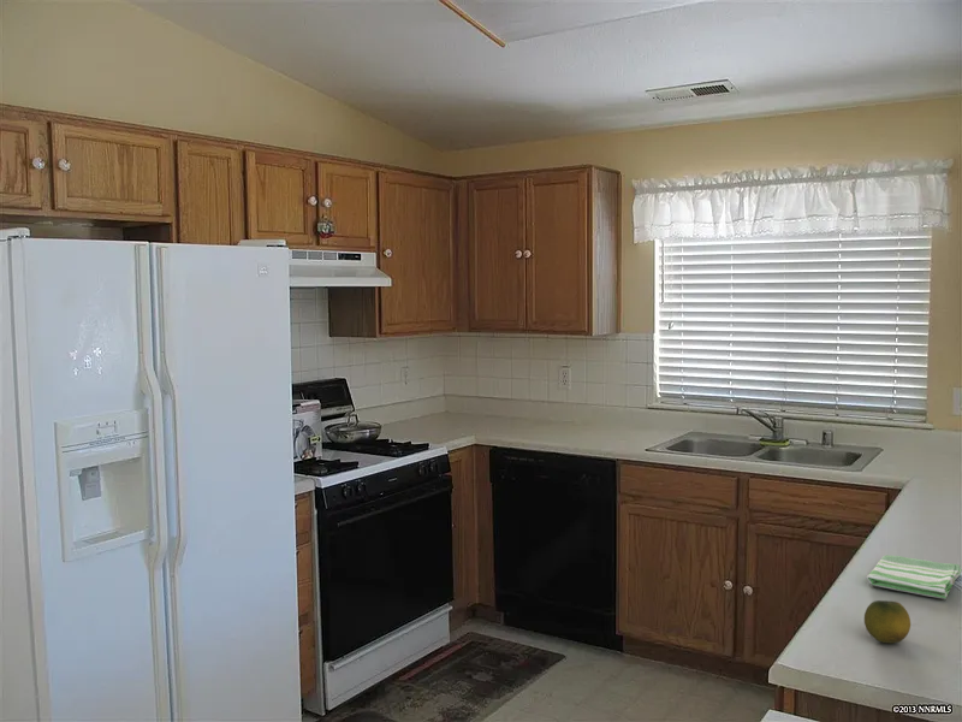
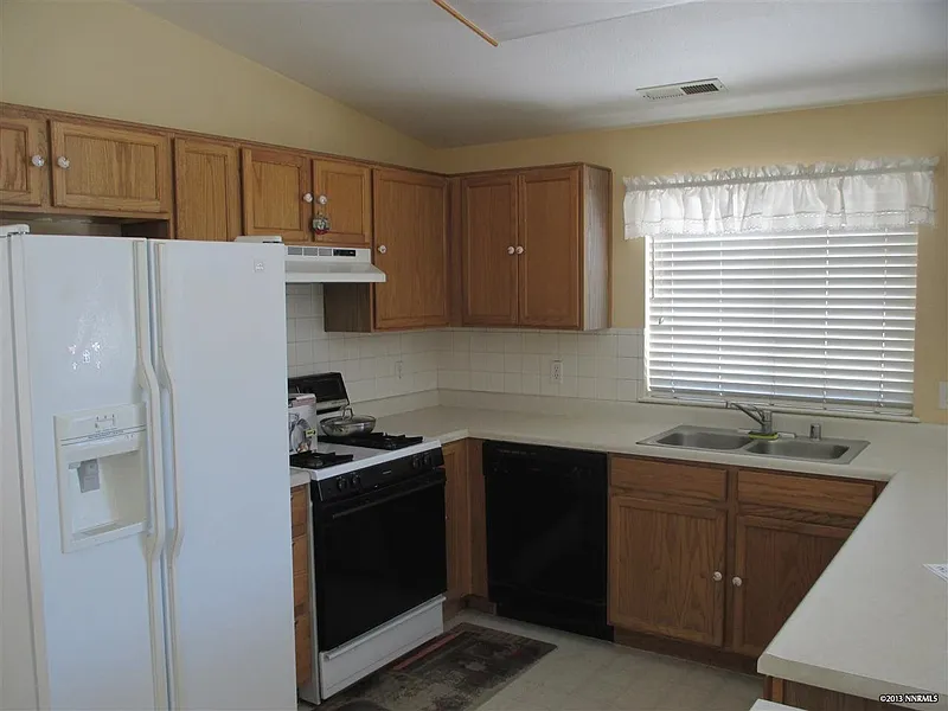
- fruit [863,599,911,644]
- dish towel [866,554,962,600]
